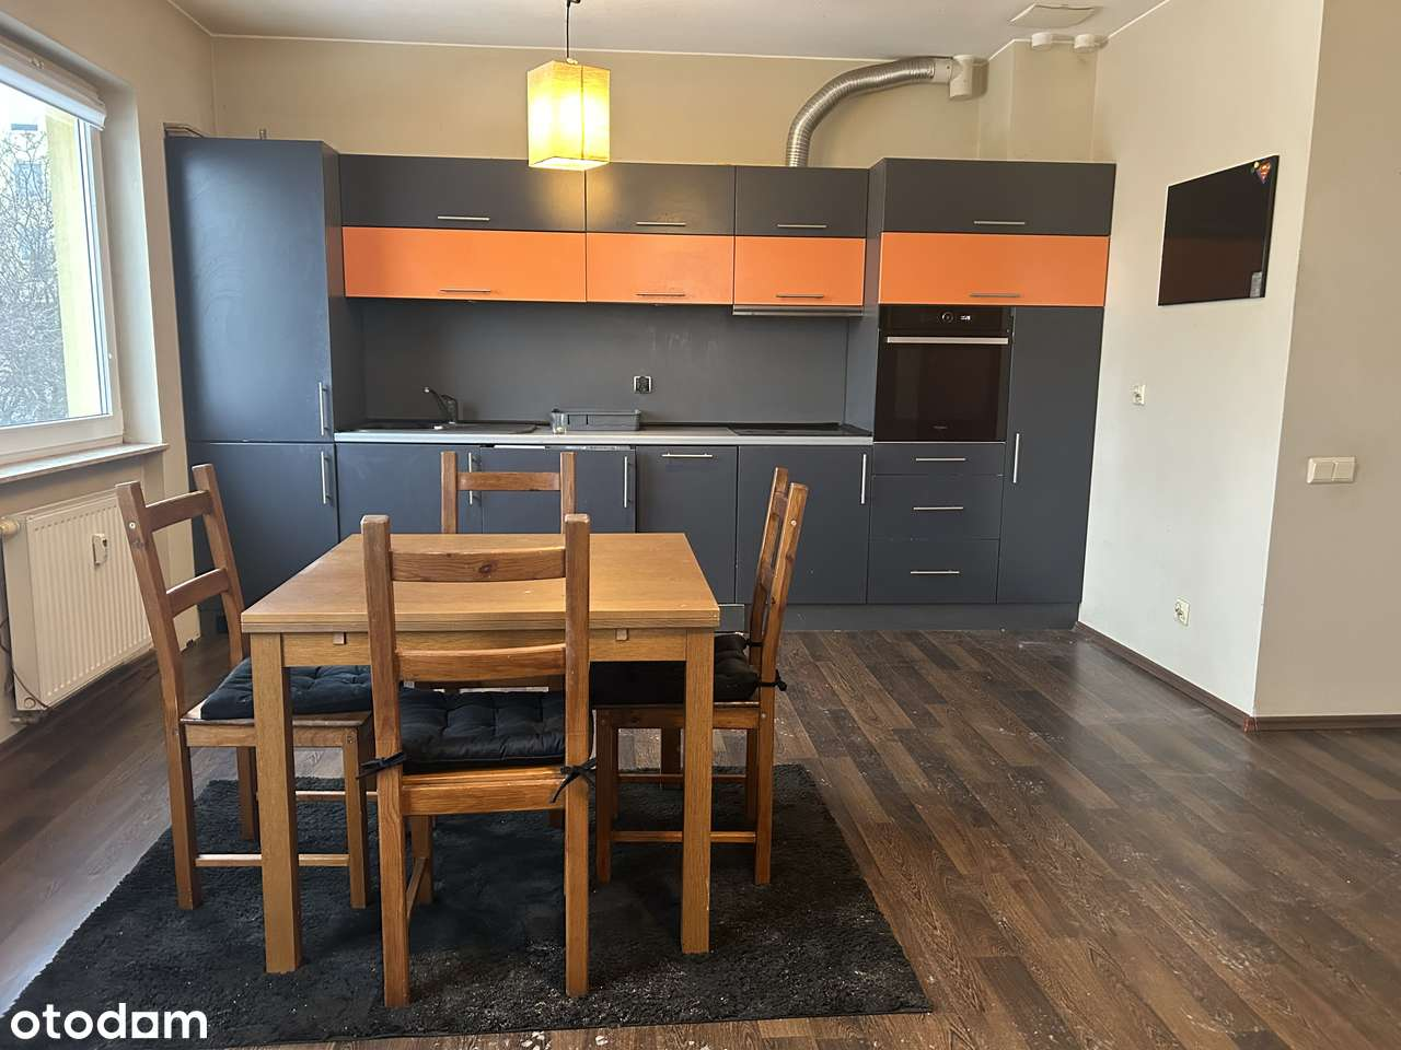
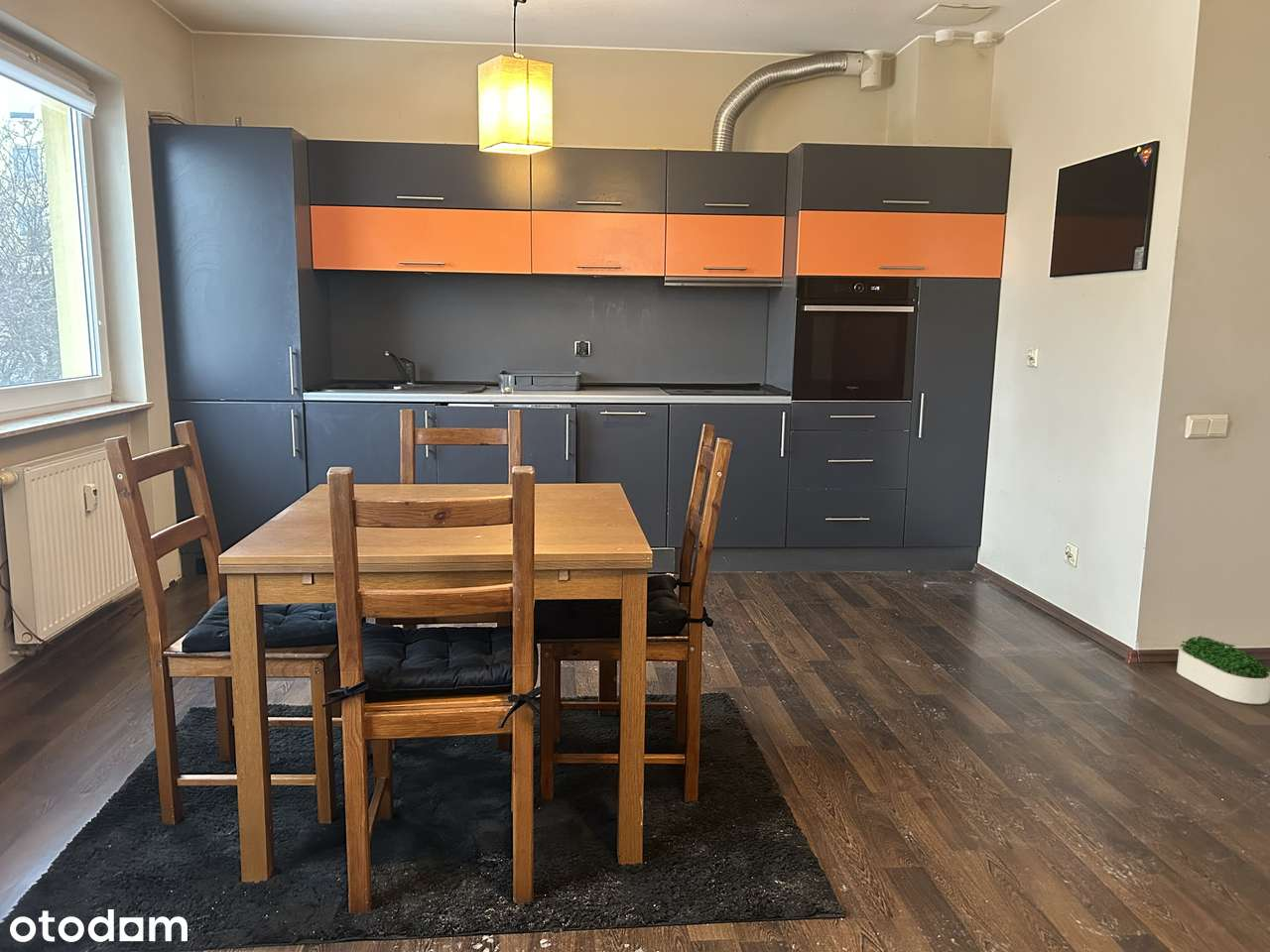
+ potted plant [1176,635,1270,706]
